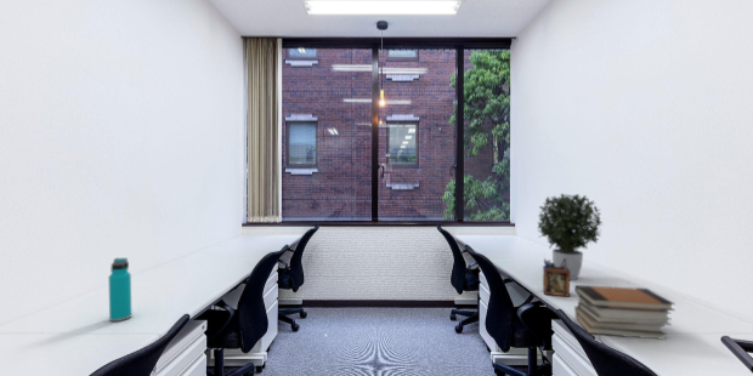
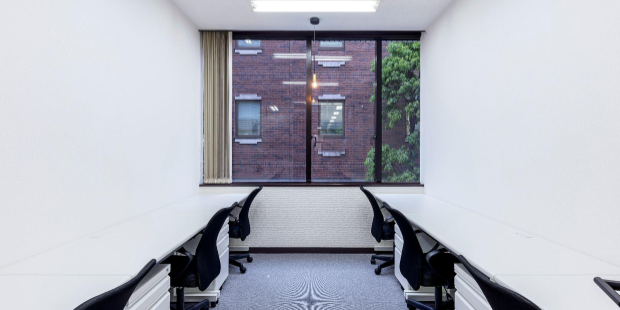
- book stack [573,284,676,341]
- desk organizer [542,257,571,298]
- potted plant [537,192,604,281]
- water bottle [107,257,132,323]
